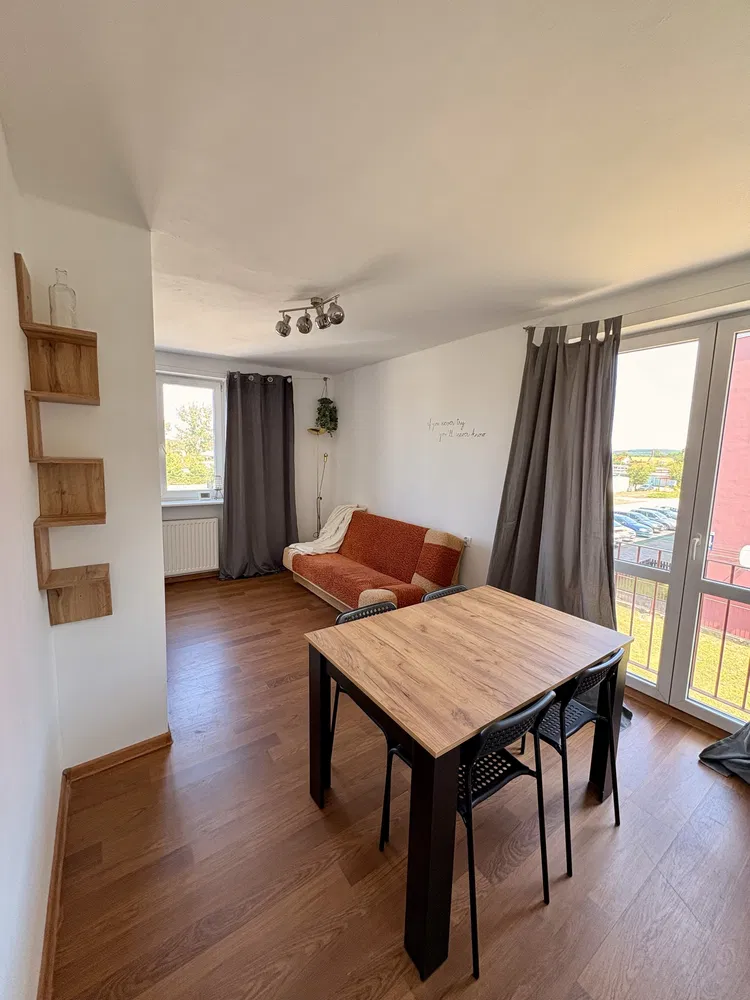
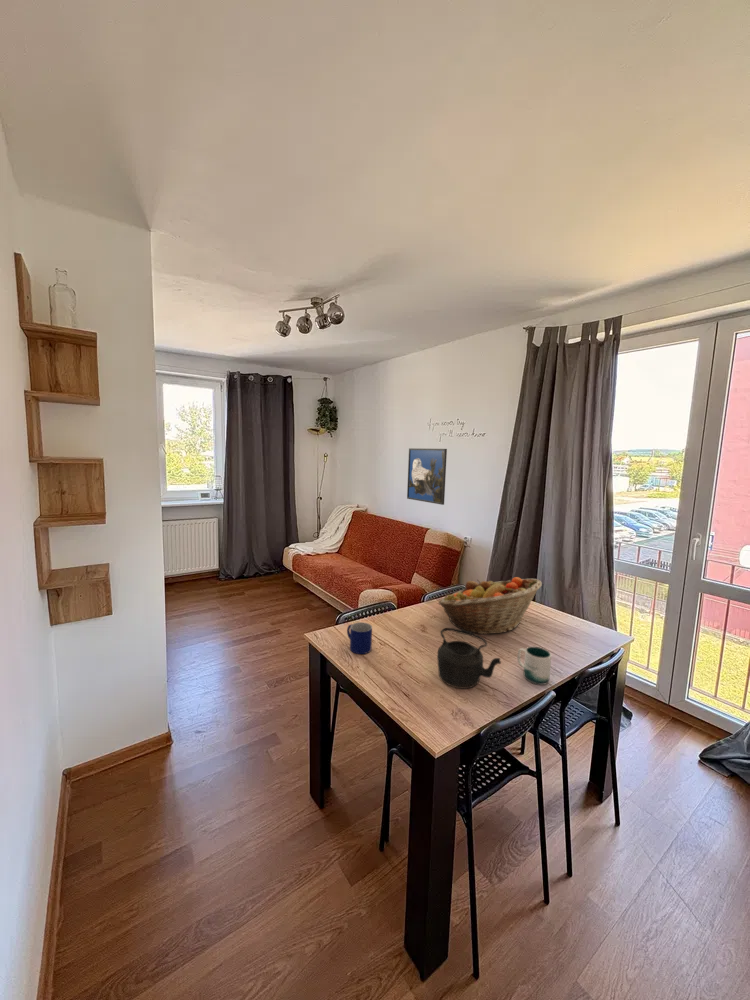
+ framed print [406,447,448,506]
+ mug [346,621,373,655]
+ mug [517,646,552,686]
+ fruit basket [438,576,543,635]
+ teapot [436,627,502,689]
